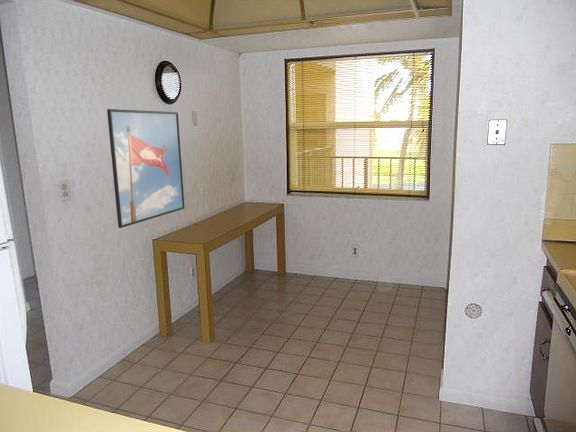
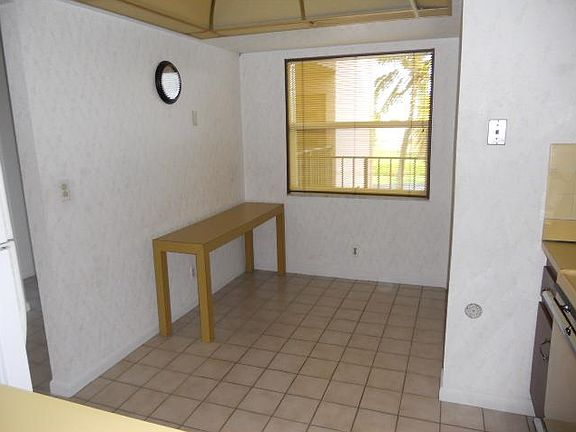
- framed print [106,108,186,229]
